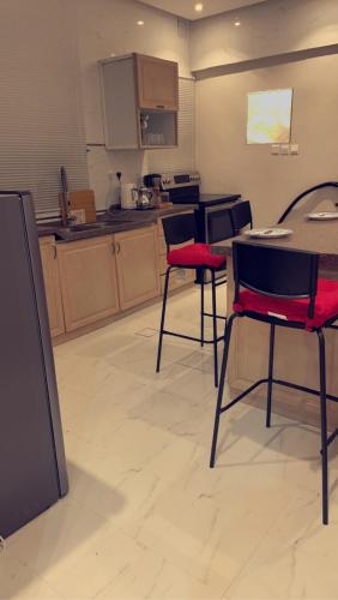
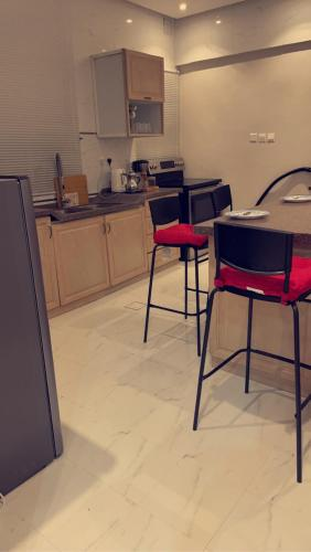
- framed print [245,86,295,146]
